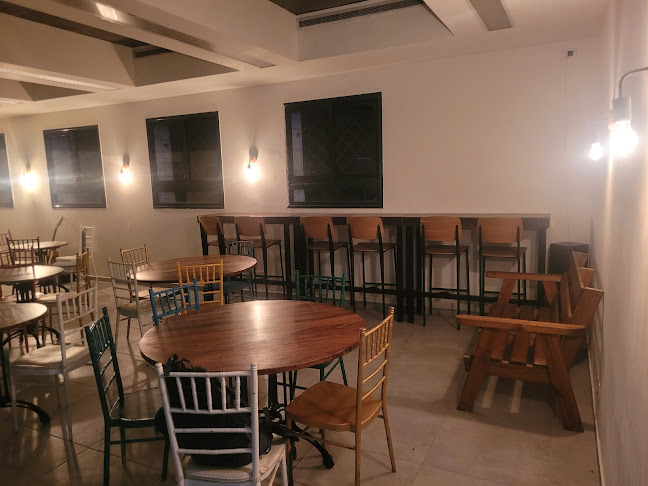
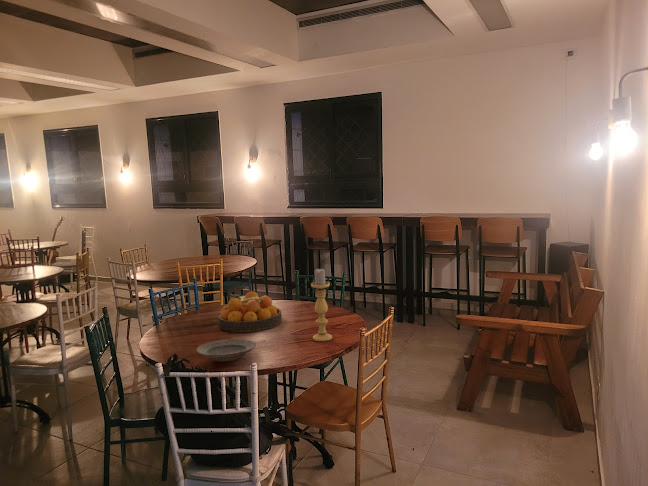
+ candle holder [310,267,333,342]
+ fruit bowl [217,291,283,333]
+ plate [196,339,257,363]
